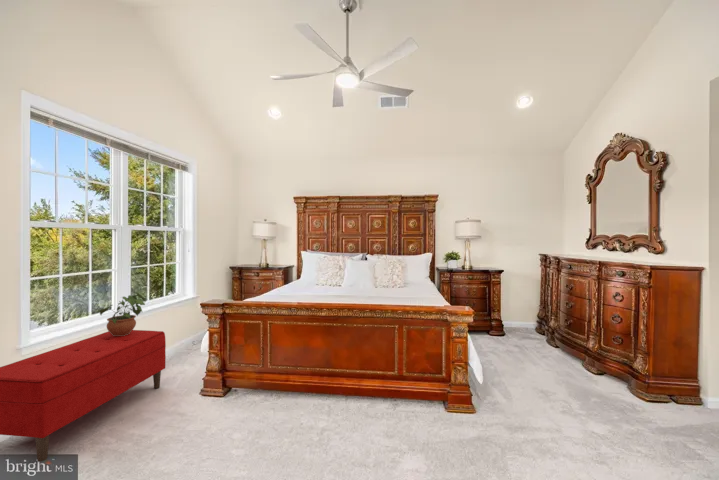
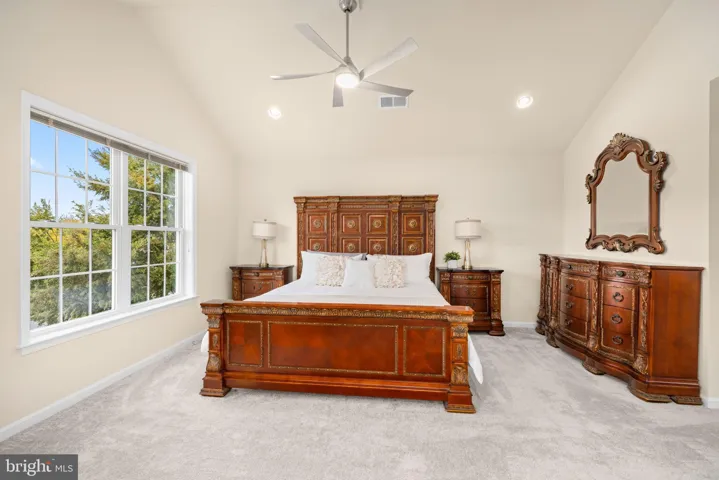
- potted plant [99,291,147,336]
- bench [0,329,167,463]
